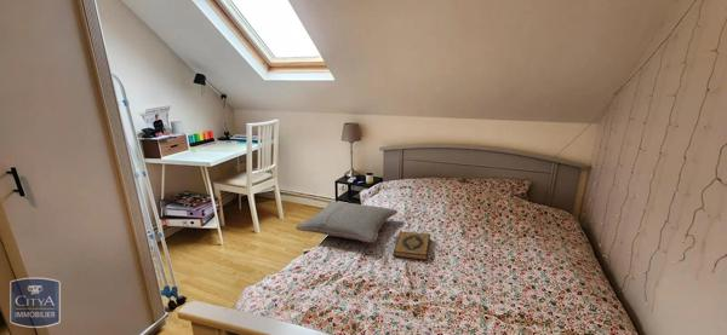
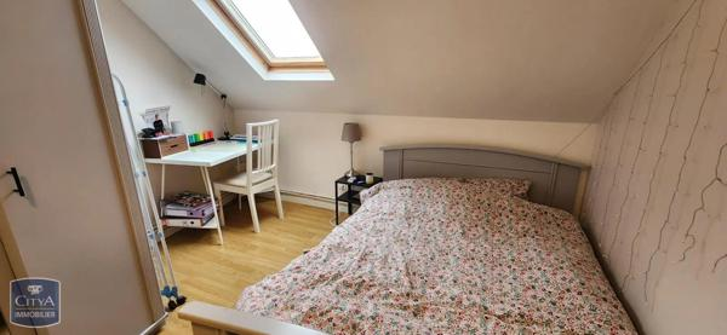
- hardback book [391,231,431,261]
- pillow [294,201,399,243]
